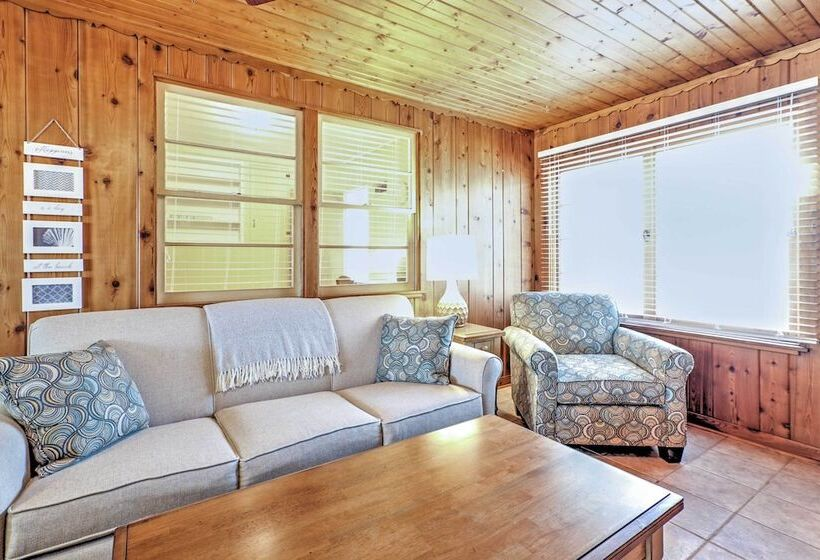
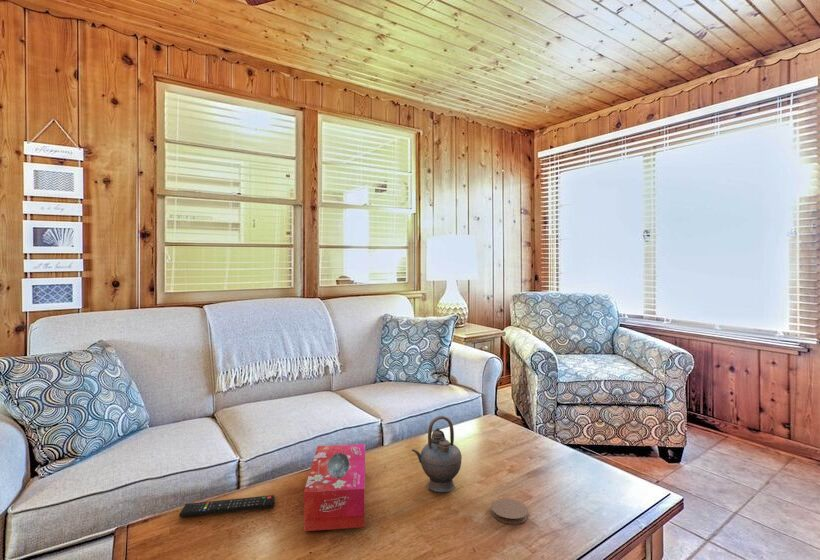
+ tissue box [303,443,366,532]
+ teapot [411,415,463,493]
+ remote control [178,494,276,518]
+ coaster [490,498,529,525]
